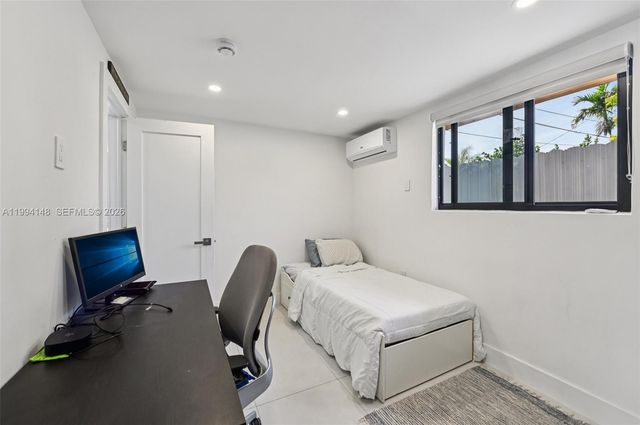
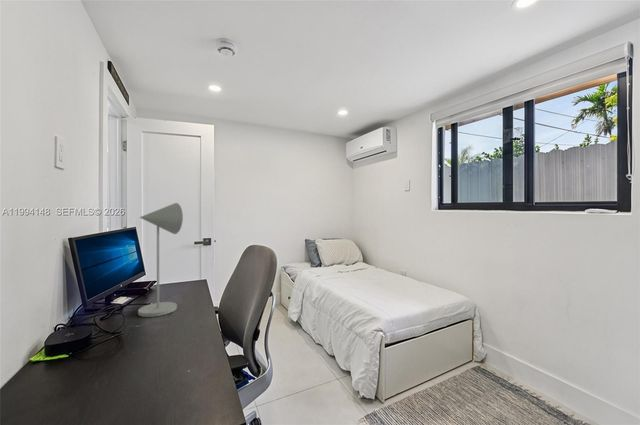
+ desk lamp [137,202,184,318]
